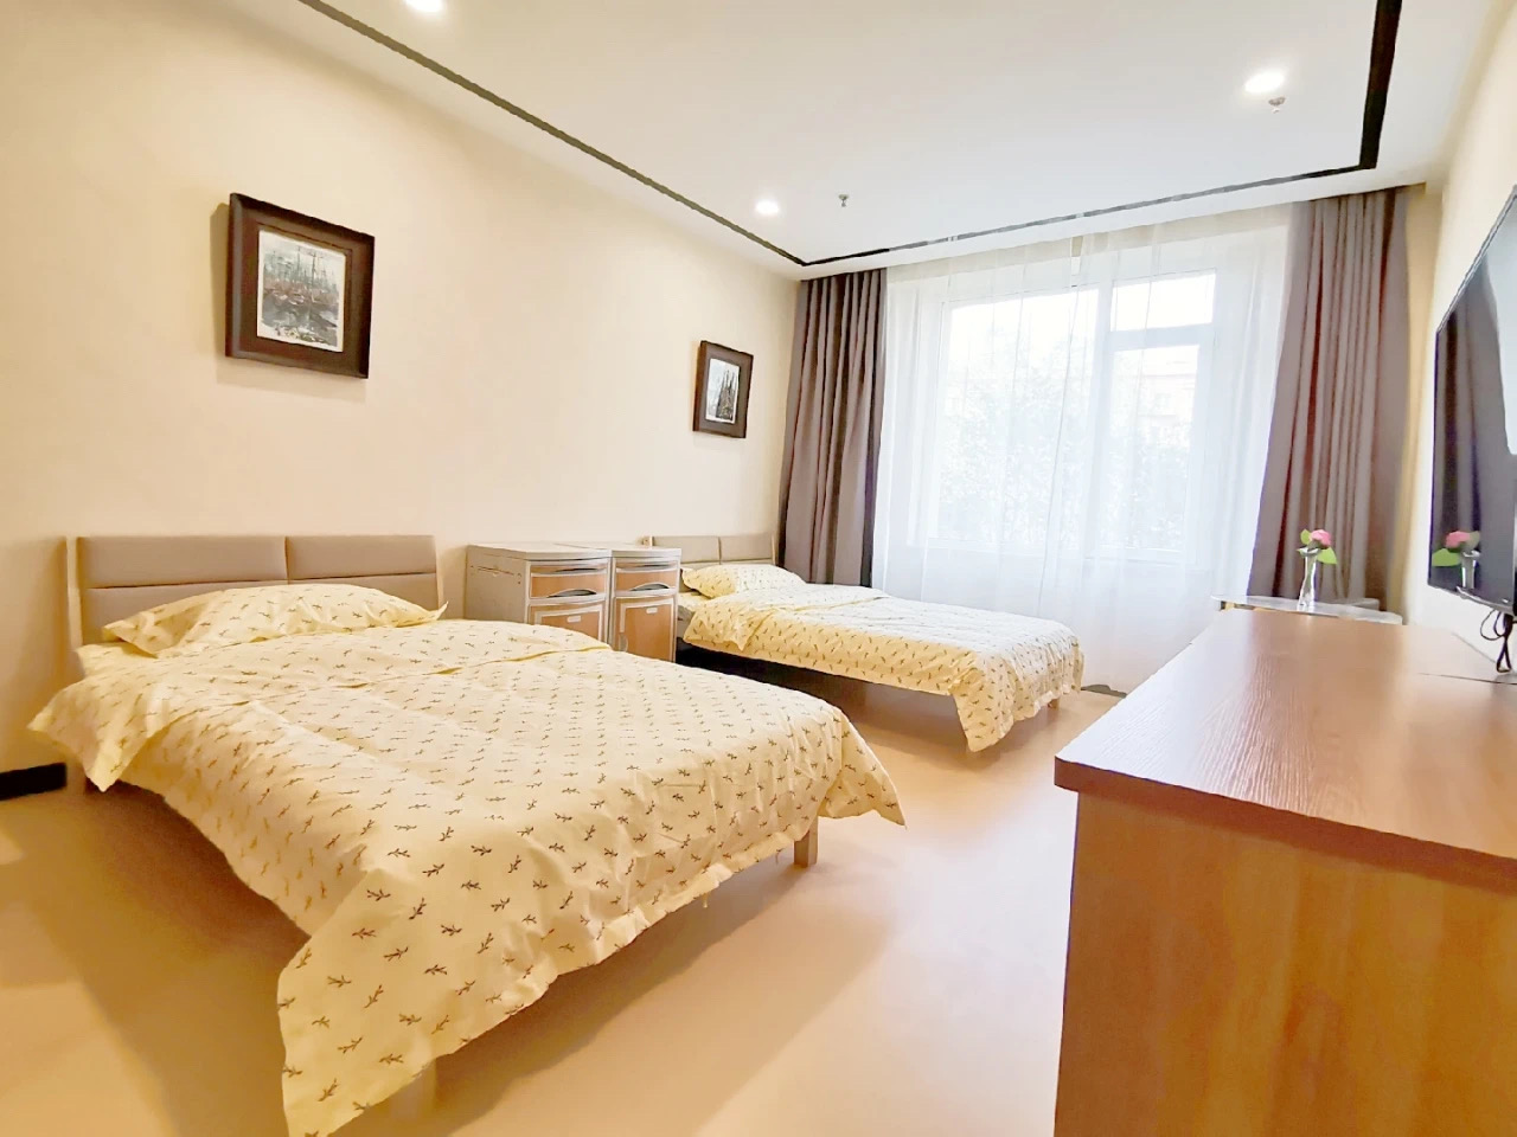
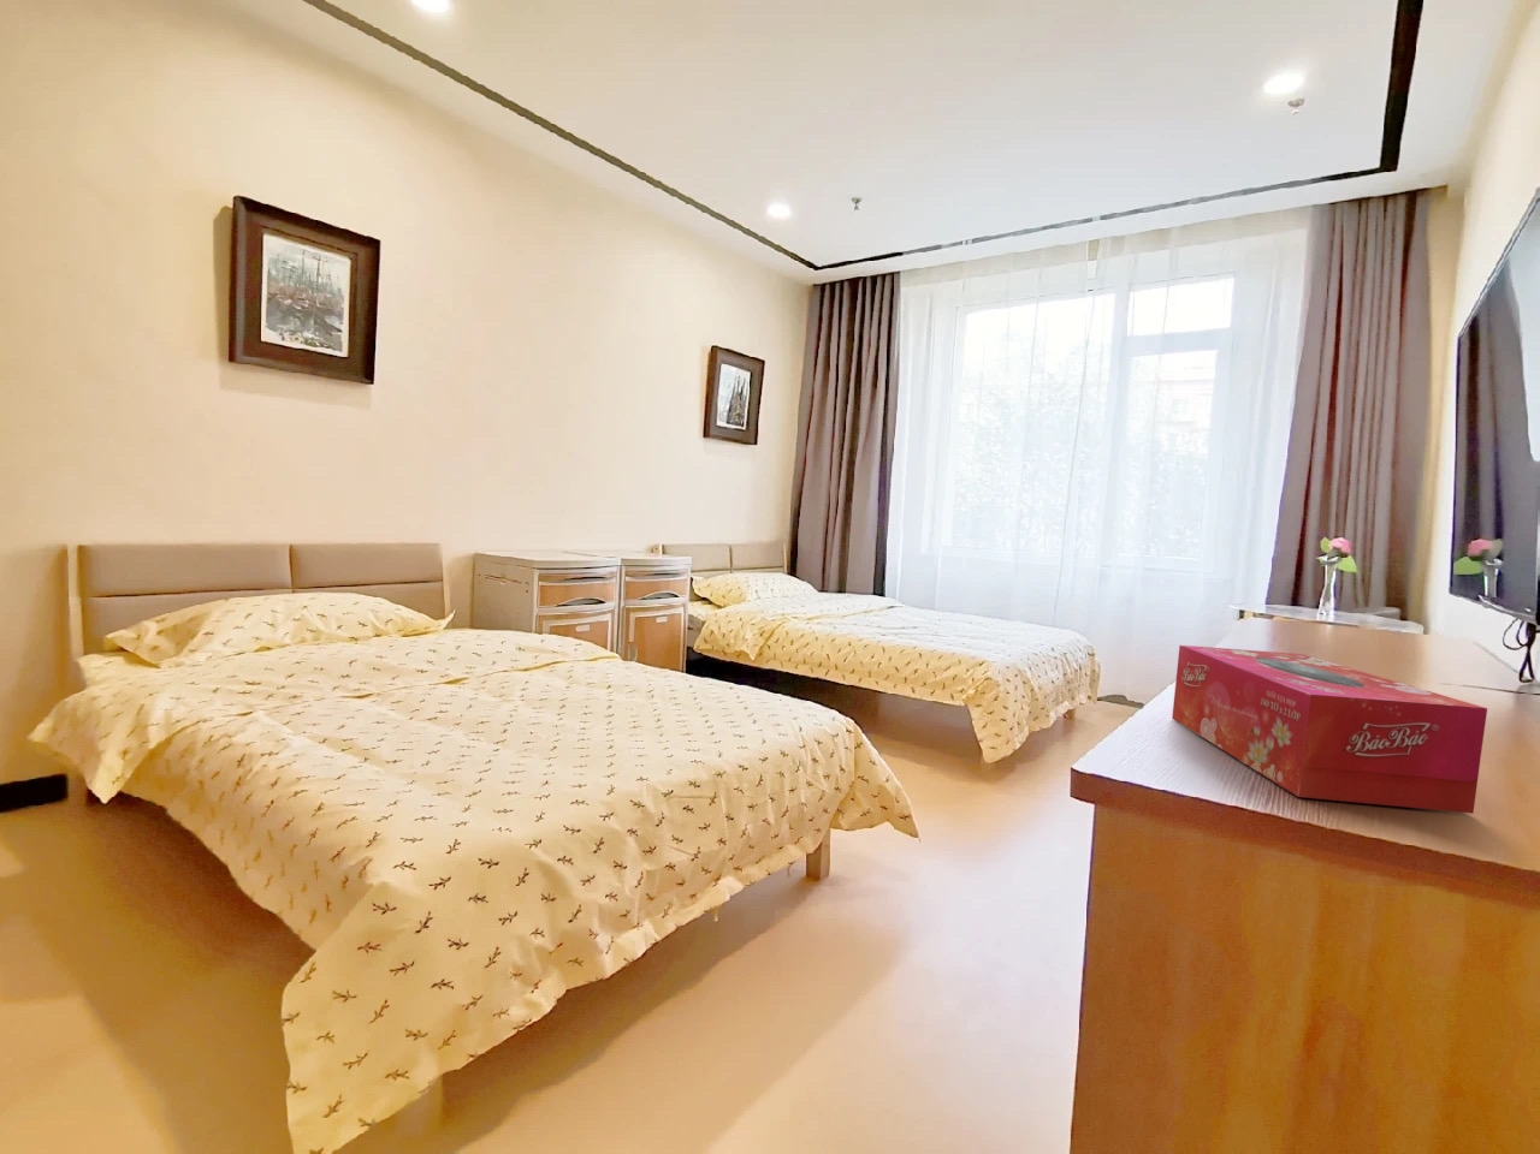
+ tissue box [1170,645,1488,813]
